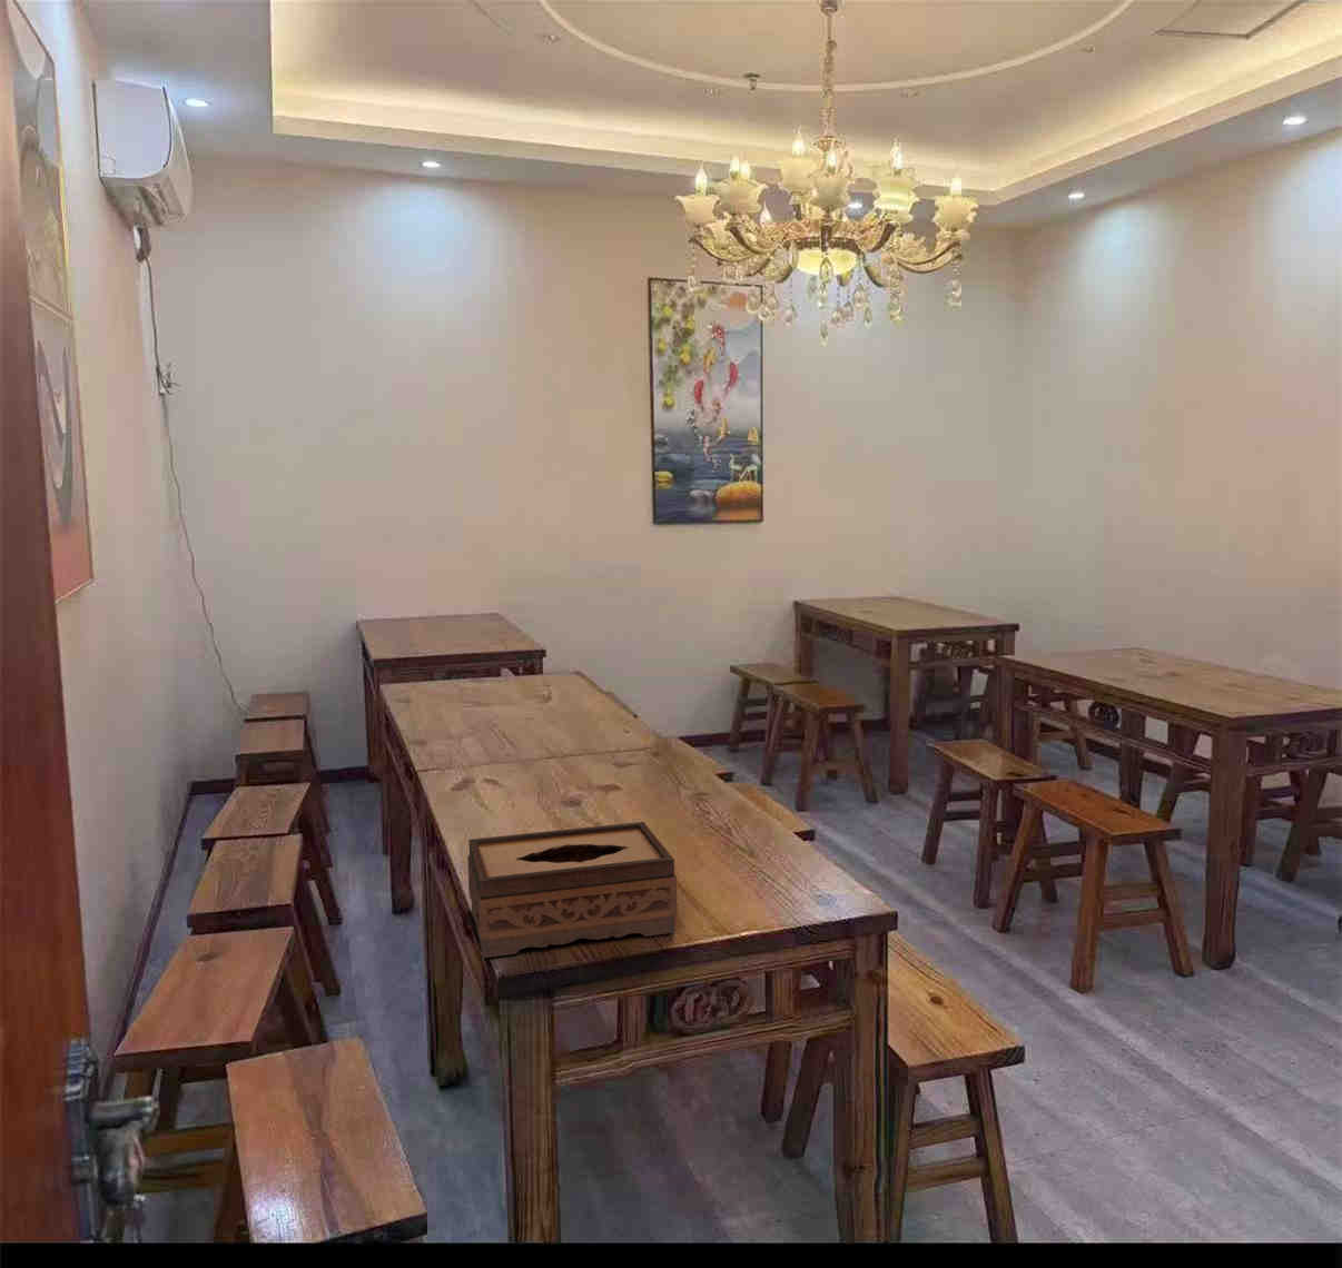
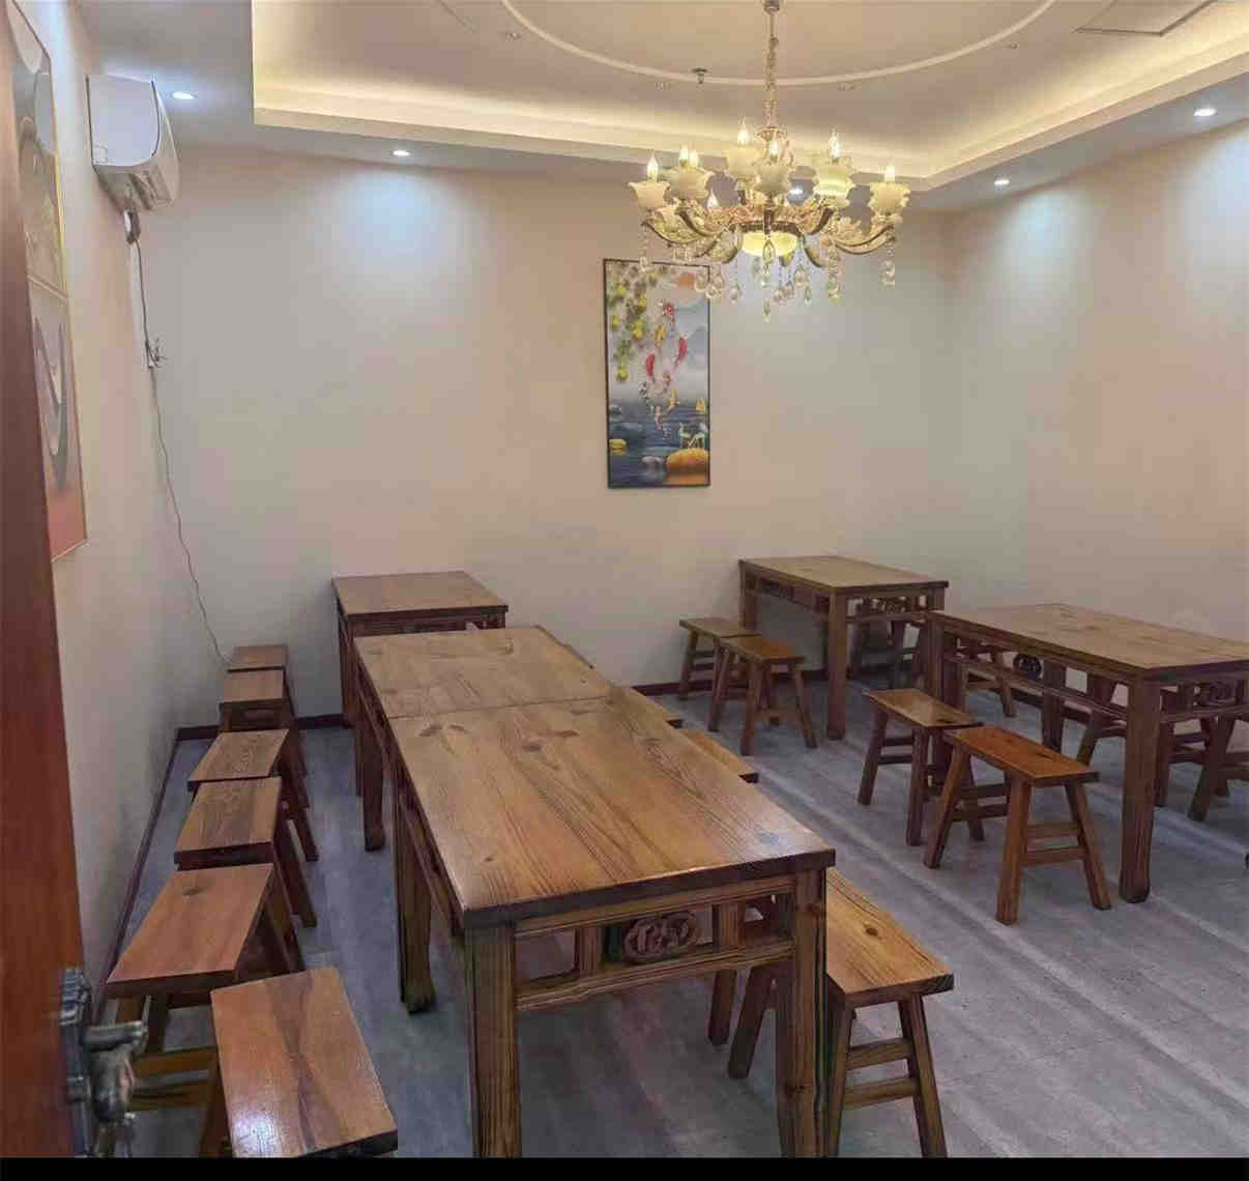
- tissue box [466,821,679,959]
